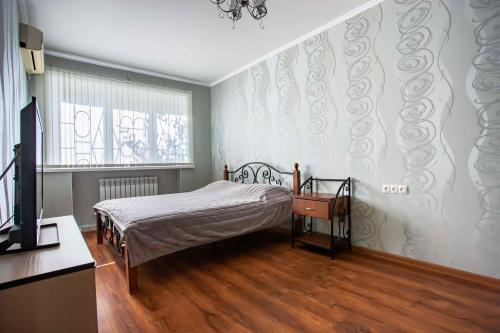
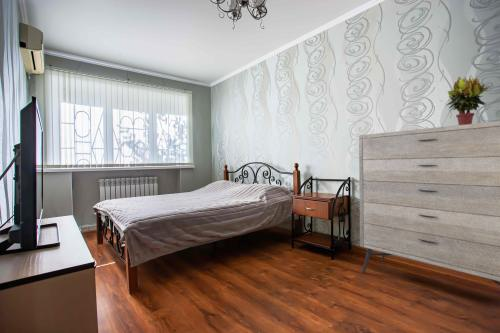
+ dresser [358,120,500,286]
+ potted plant [445,74,490,125]
